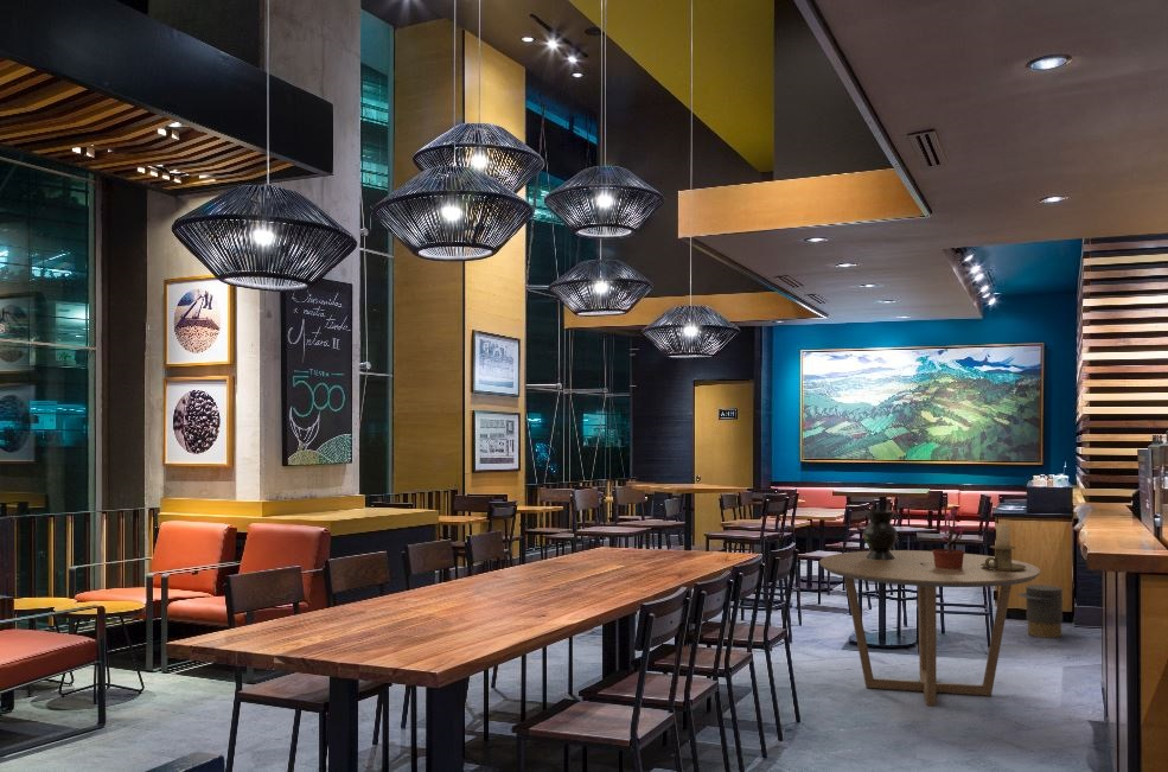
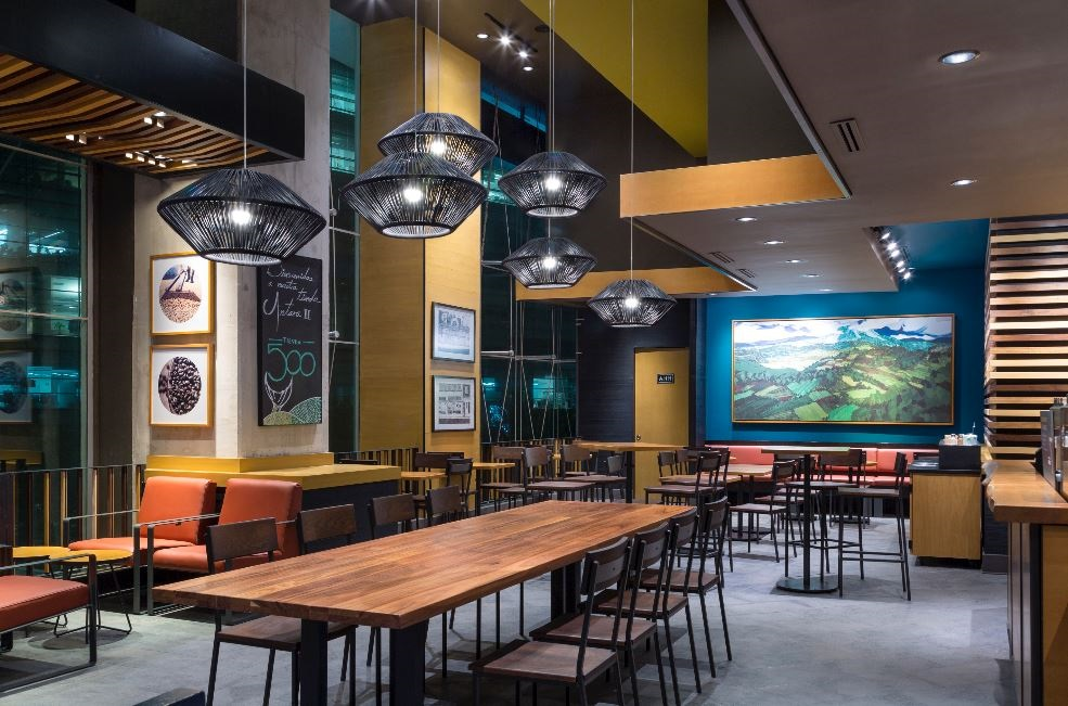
- trash can [1016,583,1064,639]
- potted plant [920,505,966,570]
- dining table [818,549,1041,708]
- decorative vase [862,509,899,560]
- candle holder [981,523,1026,570]
